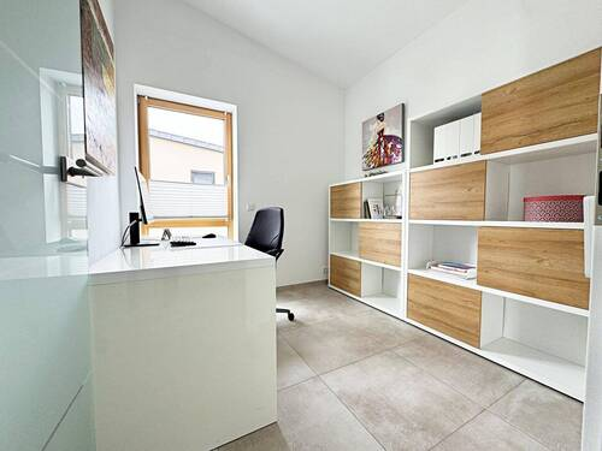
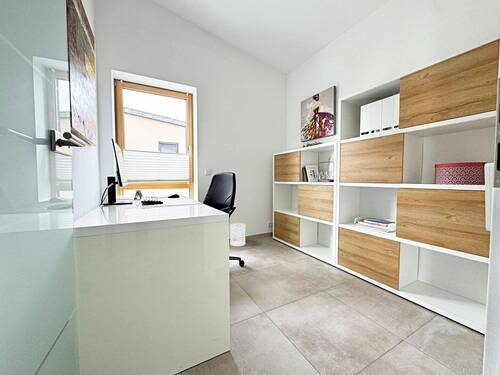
+ wastebasket [229,222,246,247]
